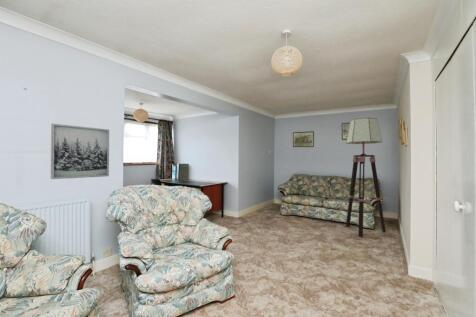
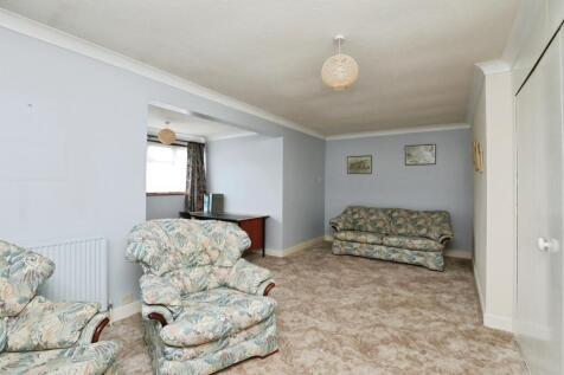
- floor lamp [345,116,387,238]
- wall art [50,123,110,180]
